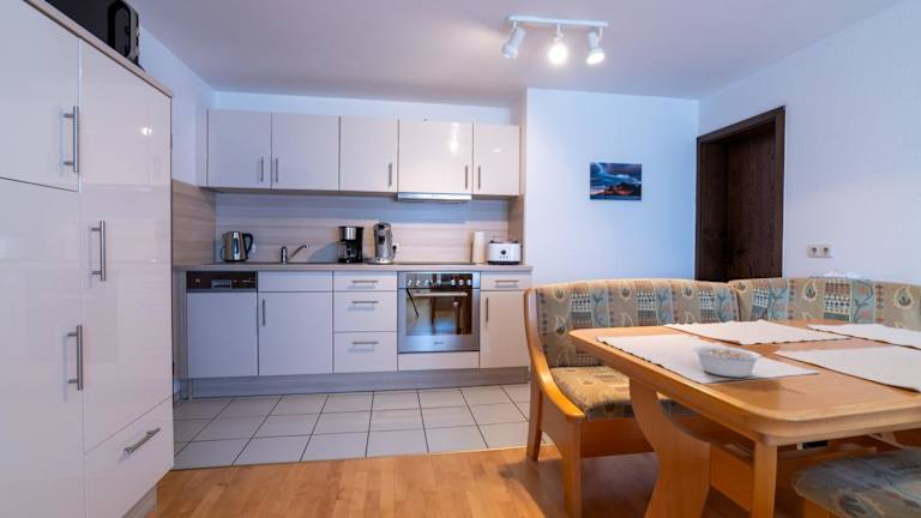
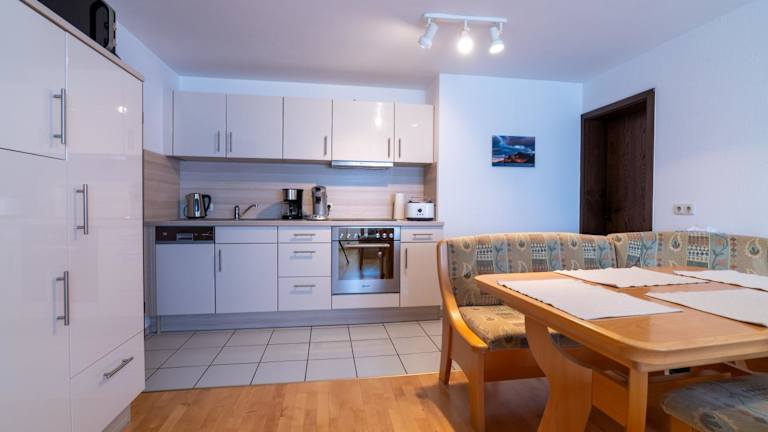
- legume [692,345,775,379]
